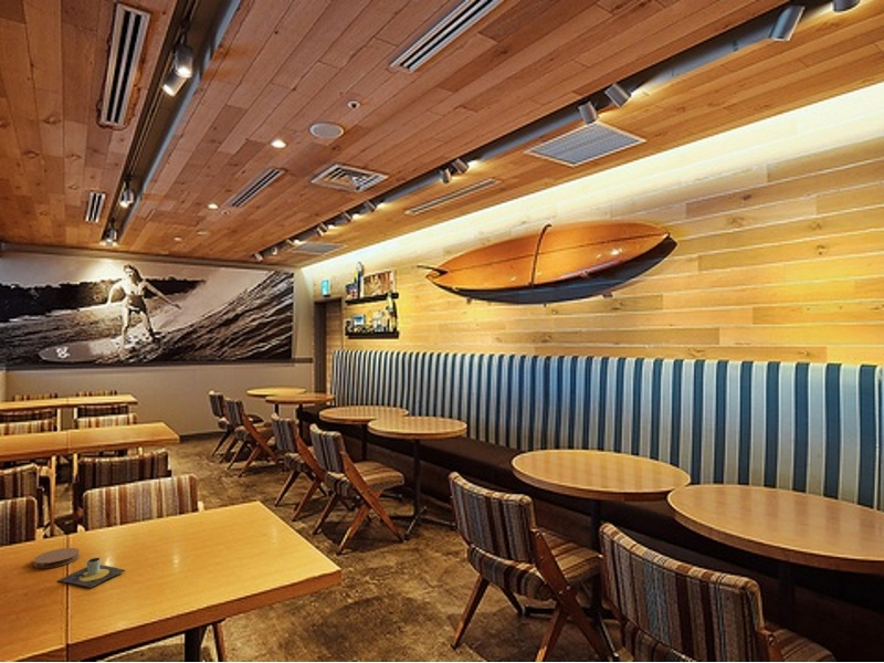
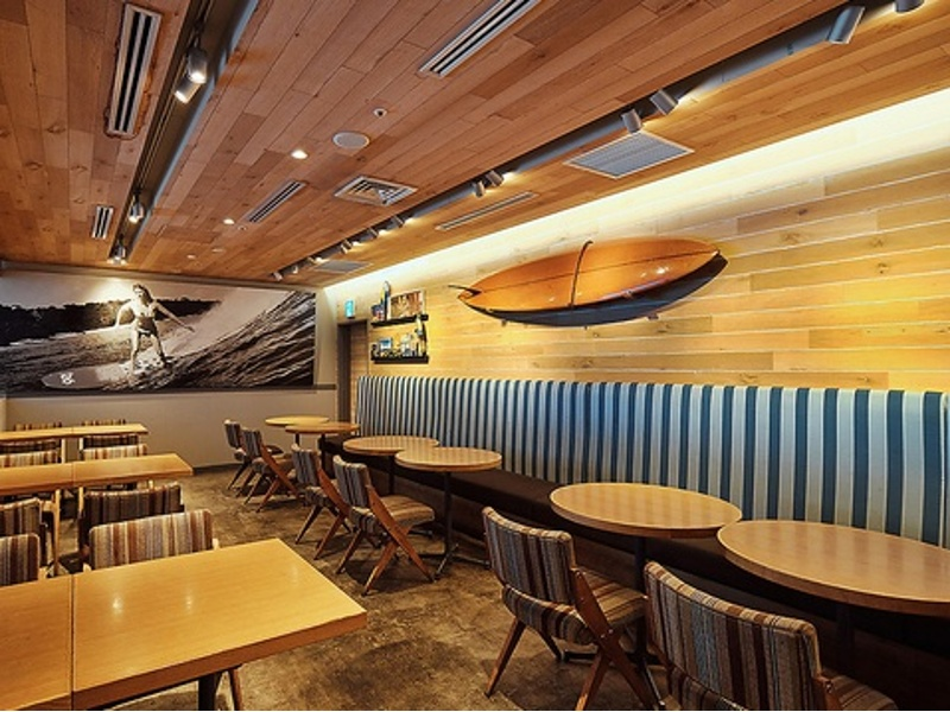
- coaster [33,547,81,569]
- mug [56,557,126,589]
